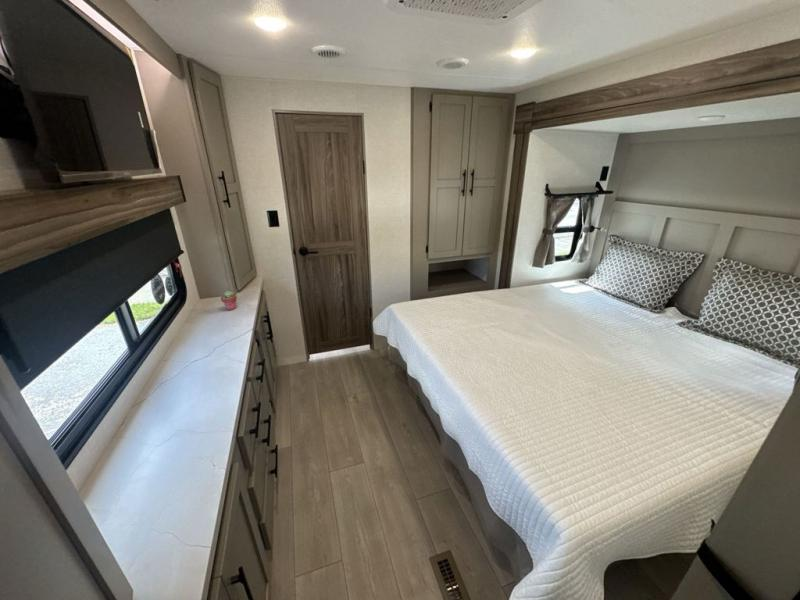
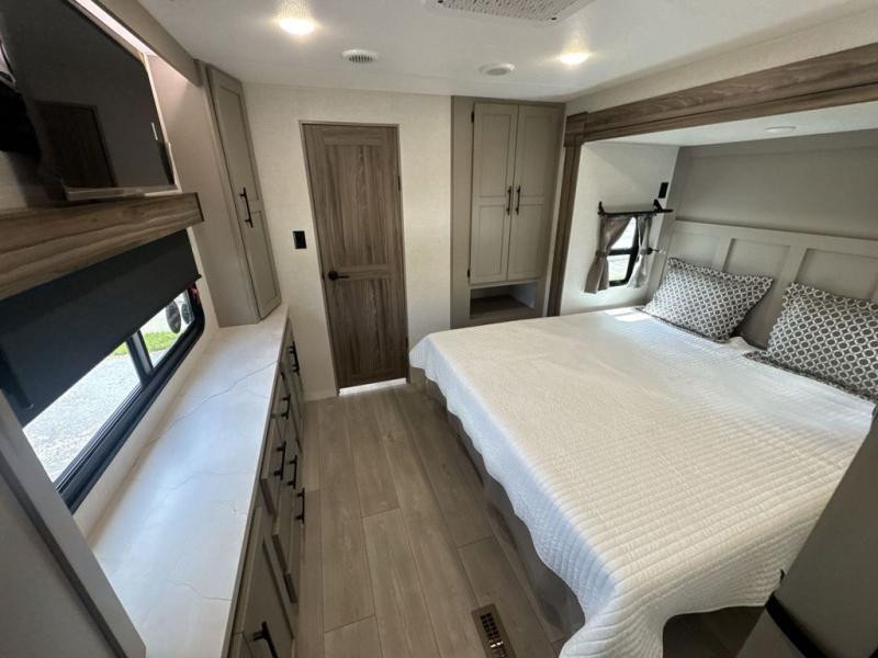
- potted succulent [220,290,238,311]
